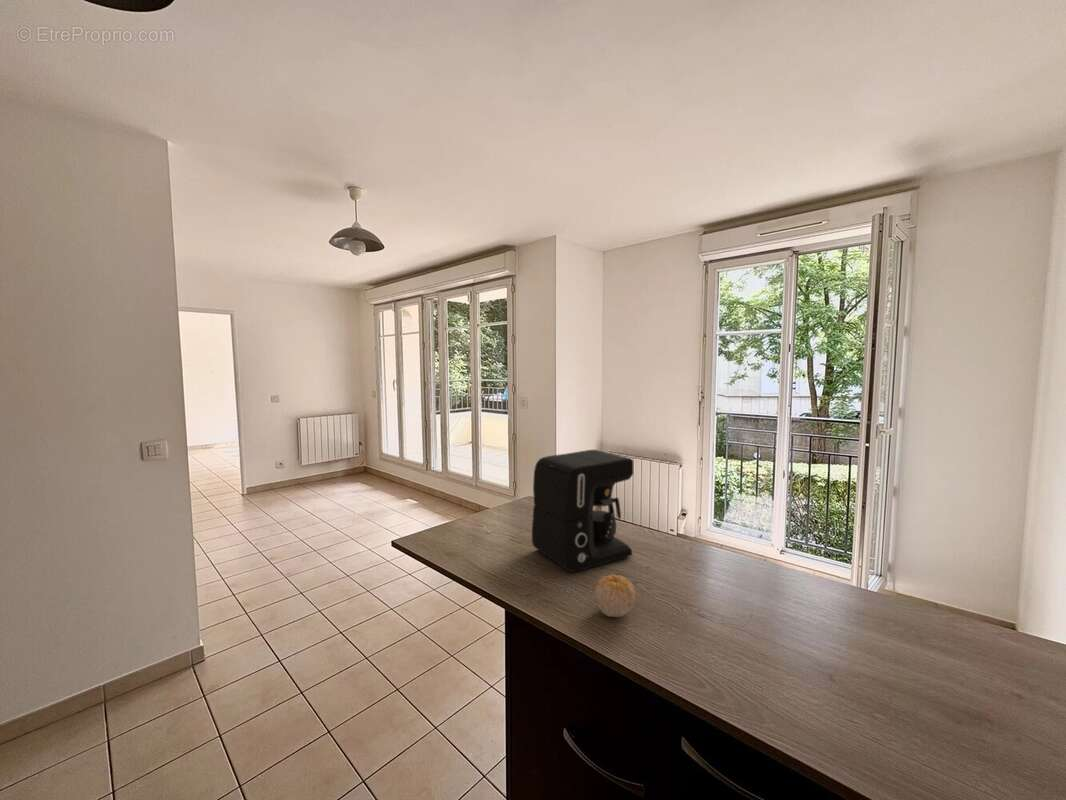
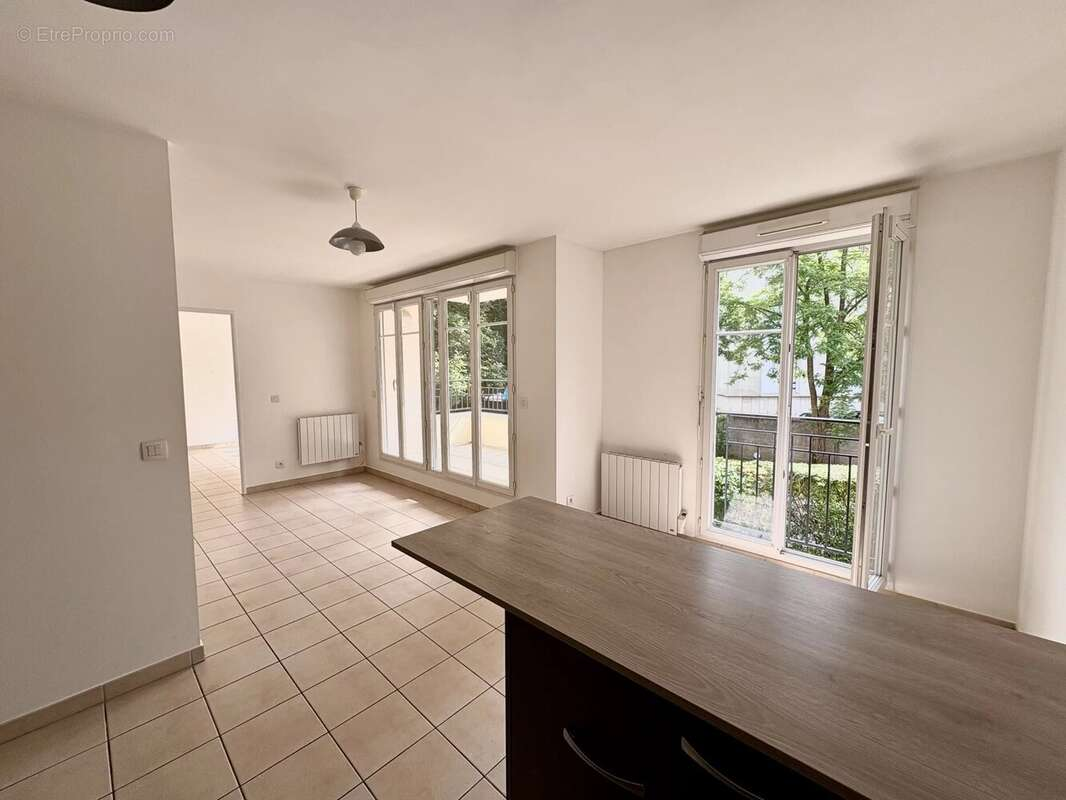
- coffee maker [531,449,634,573]
- fruit [594,573,636,618]
